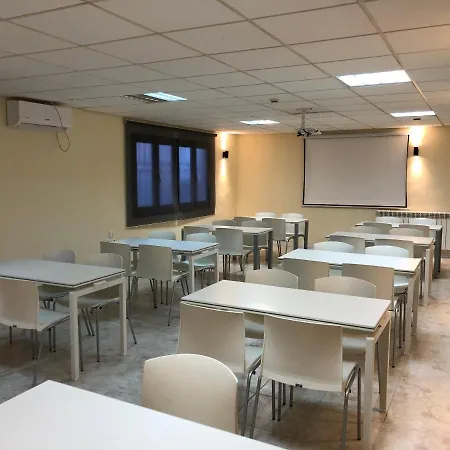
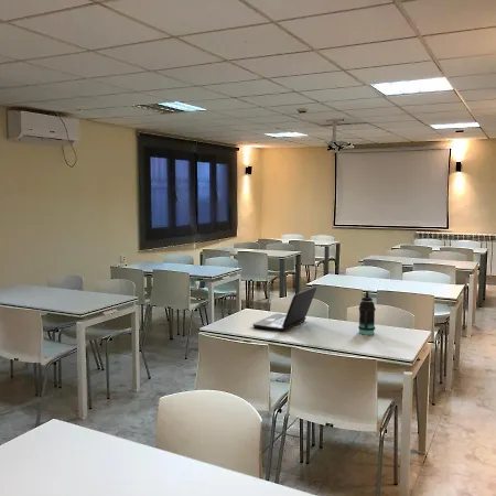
+ laptop [252,285,317,333]
+ bottle [357,291,377,336]
